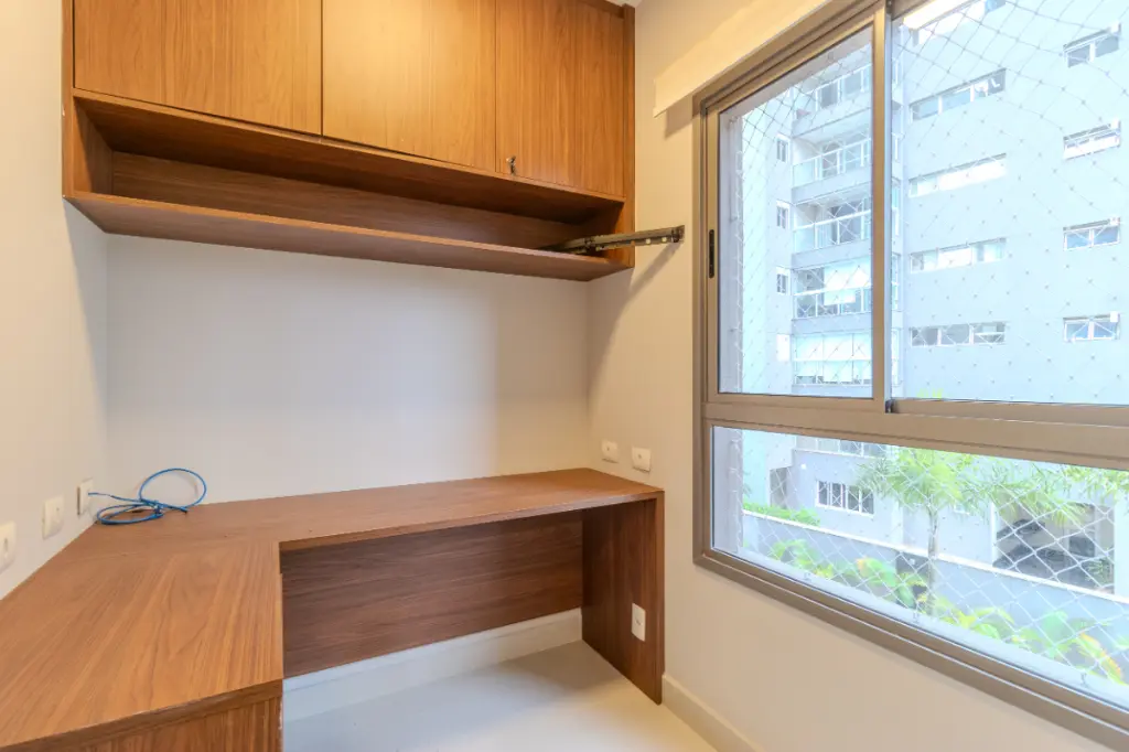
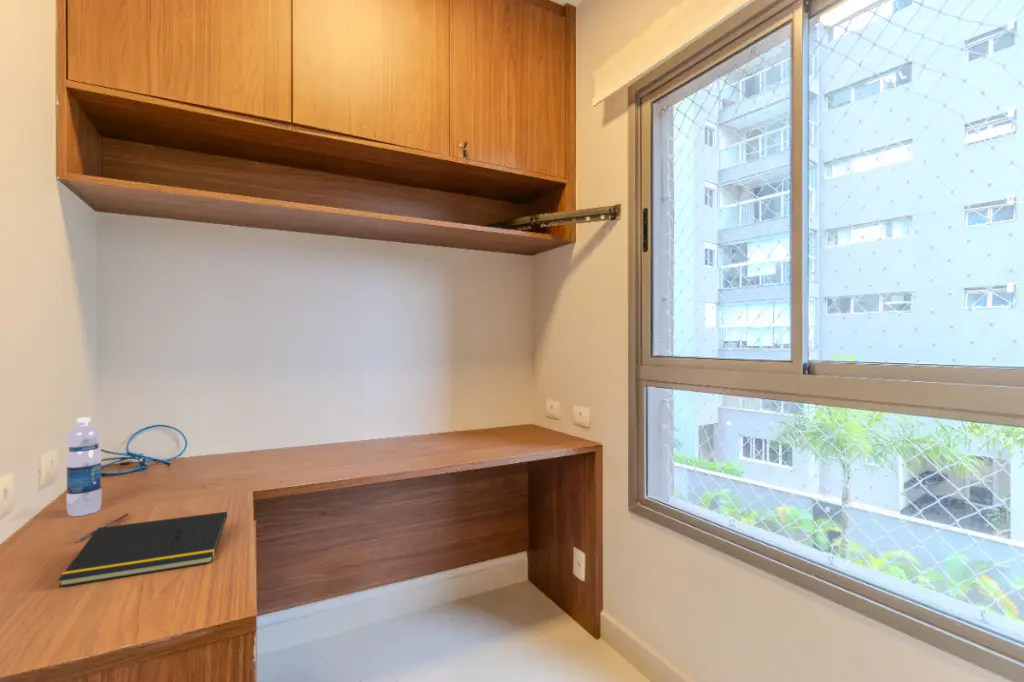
+ pen [75,512,130,543]
+ notepad [57,511,228,588]
+ water bottle [65,416,103,517]
